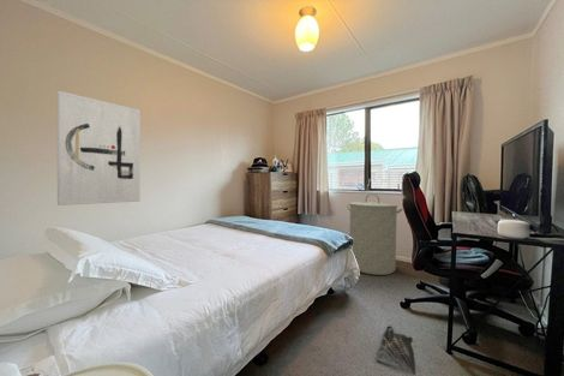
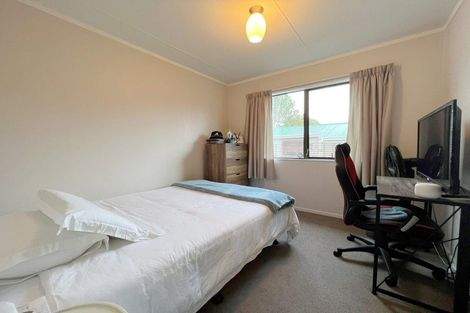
- bag [374,324,416,376]
- laundry hamper [346,192,404,276]
- wall art [56,90,142,207]
